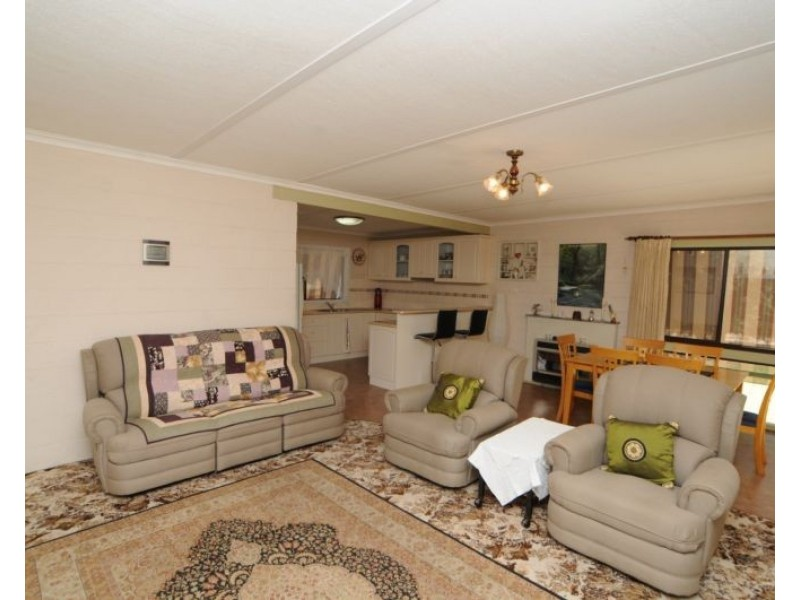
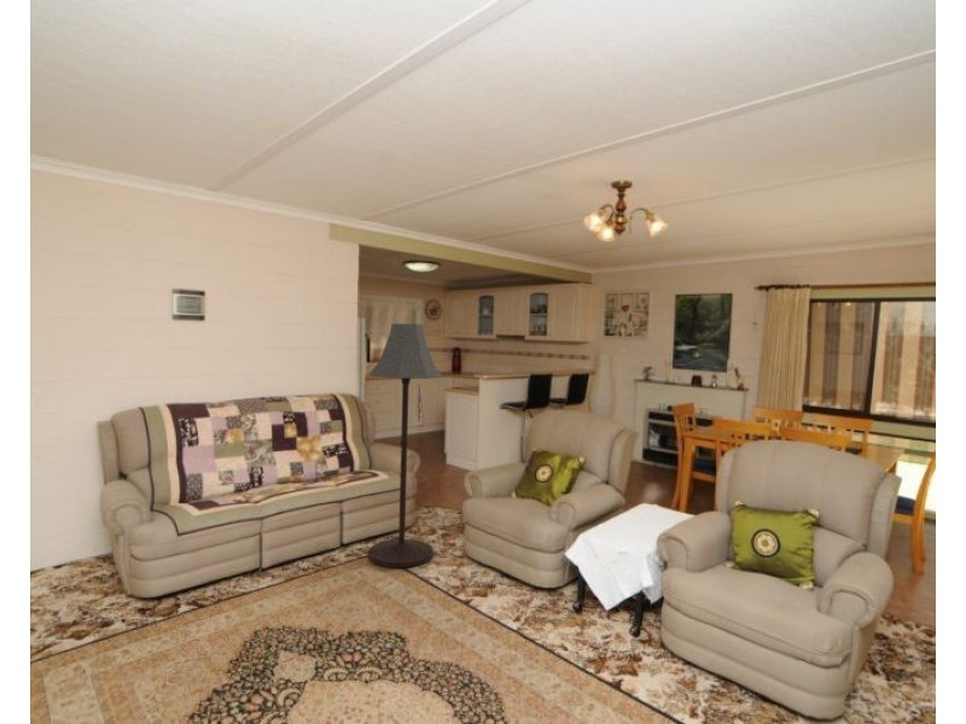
+ floor lamp [368,322,444,568]
